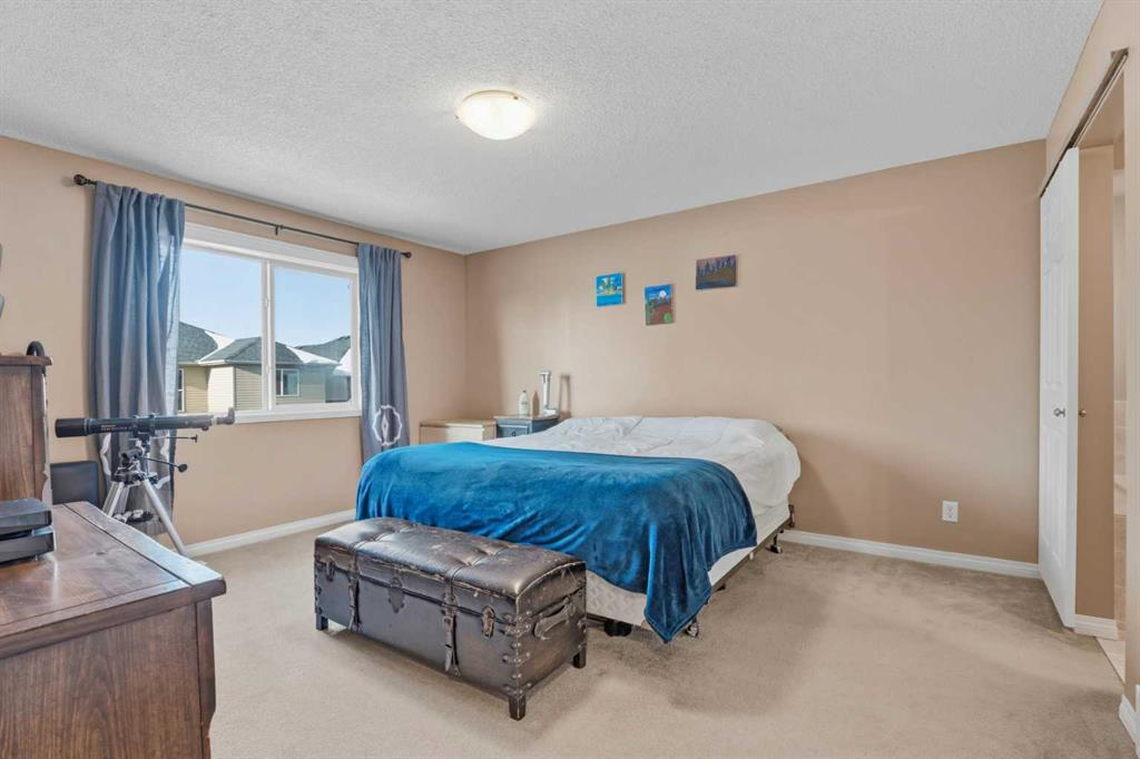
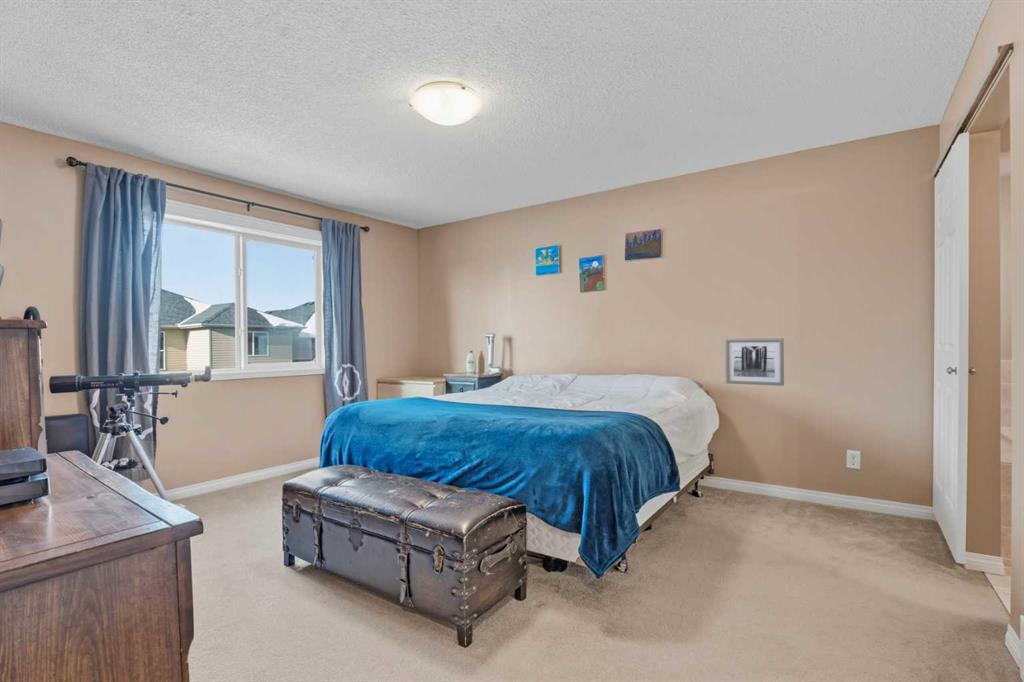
+ wall art [724,337,785,387]
